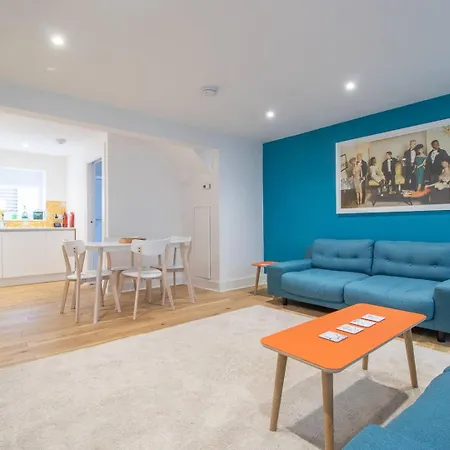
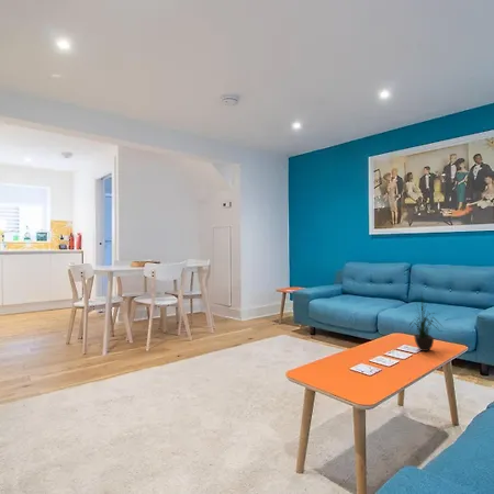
+ potted plant [409,292,444,352]
